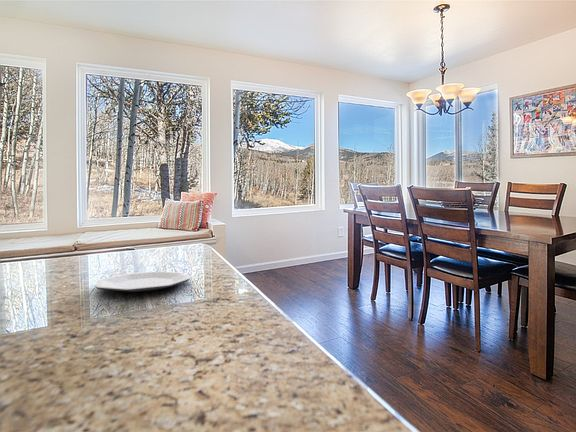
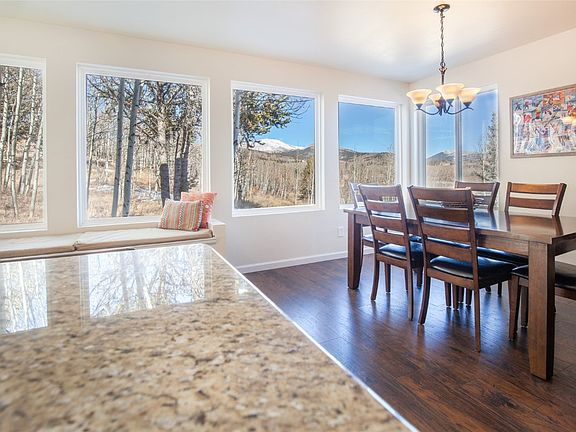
- plate [95,270,191,293]
